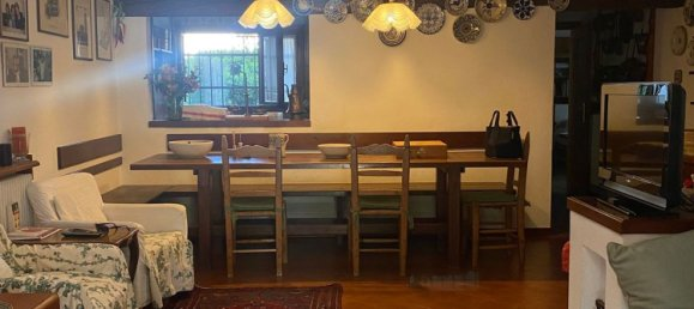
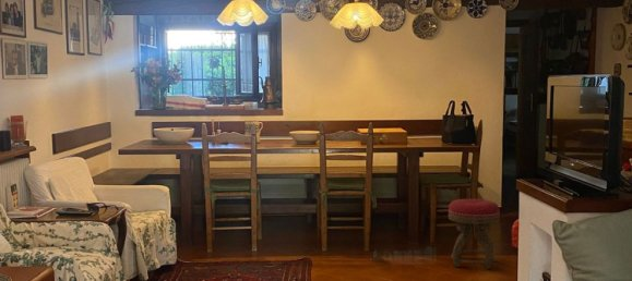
+ stool [448,198,501,270]
